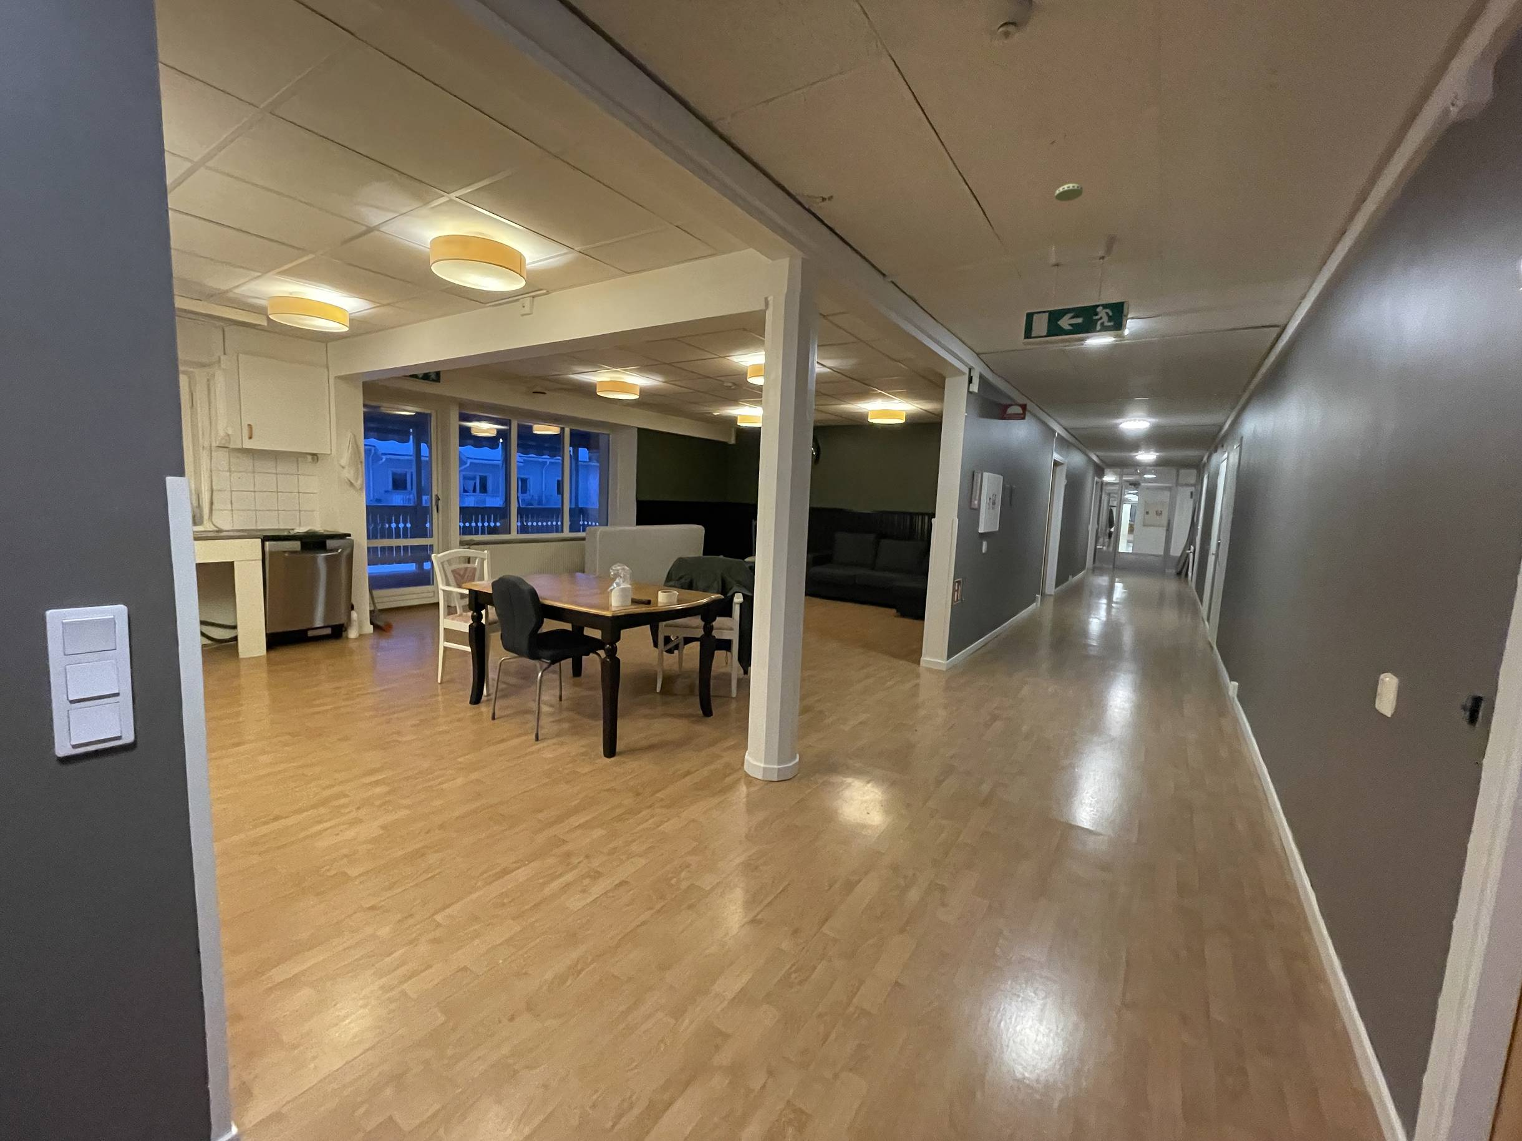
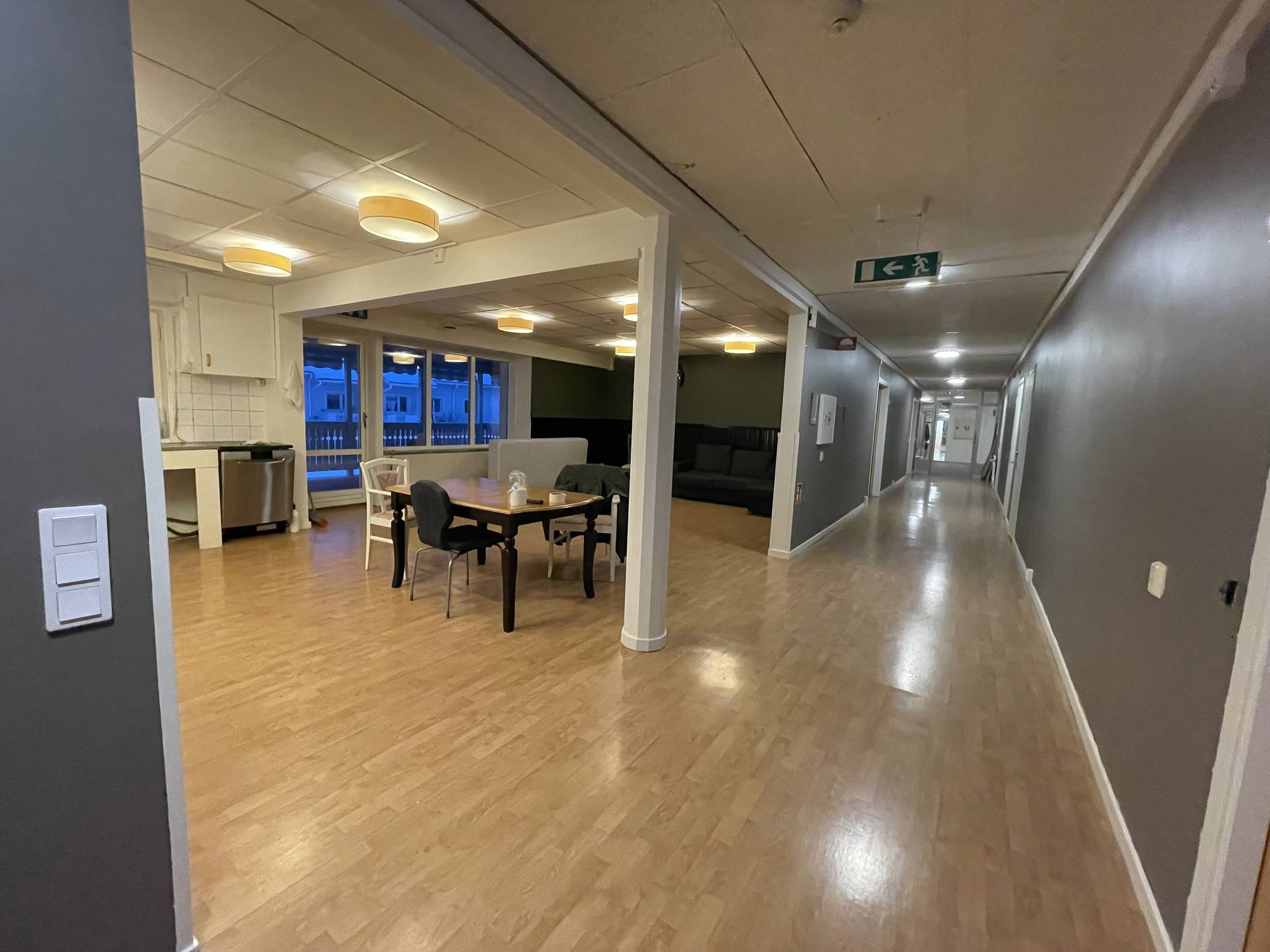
- smoke detector [1055,183,1083,203]
